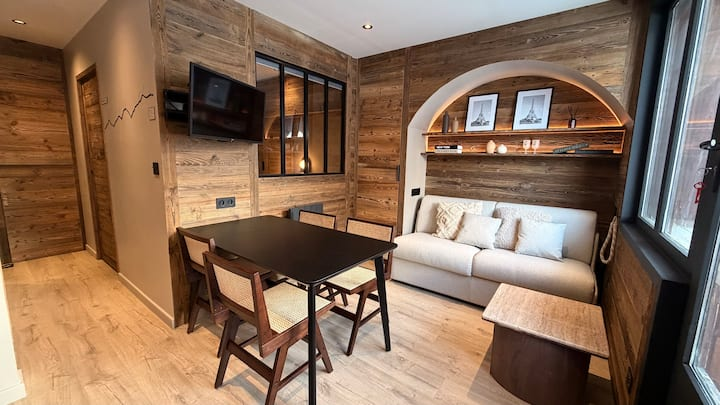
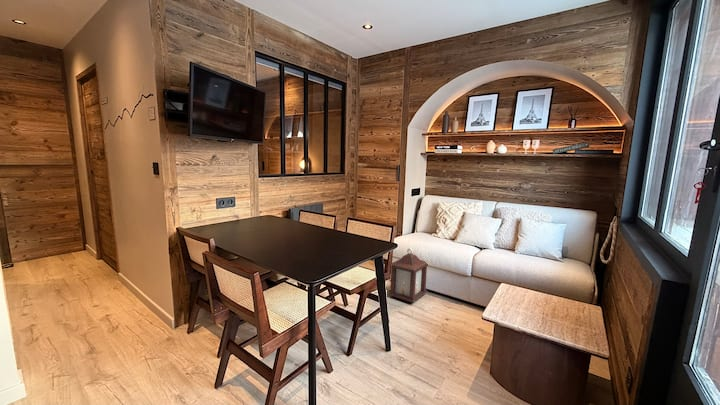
+ lantern [388,247,429,304]
